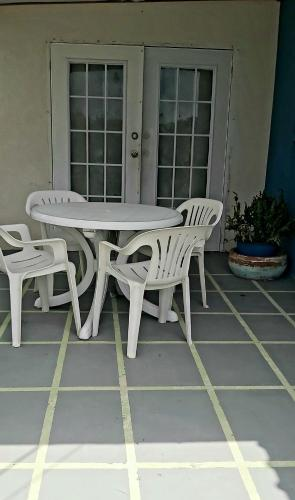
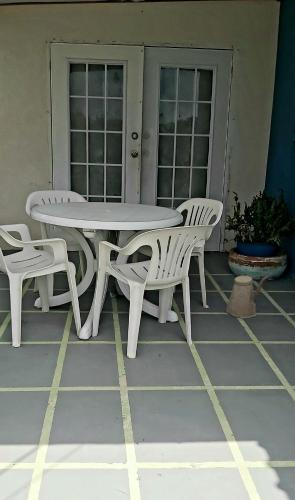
+ watering can [225,275,270,319]
